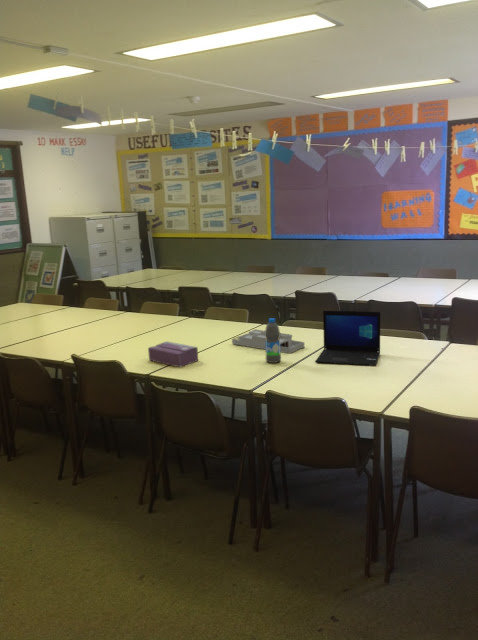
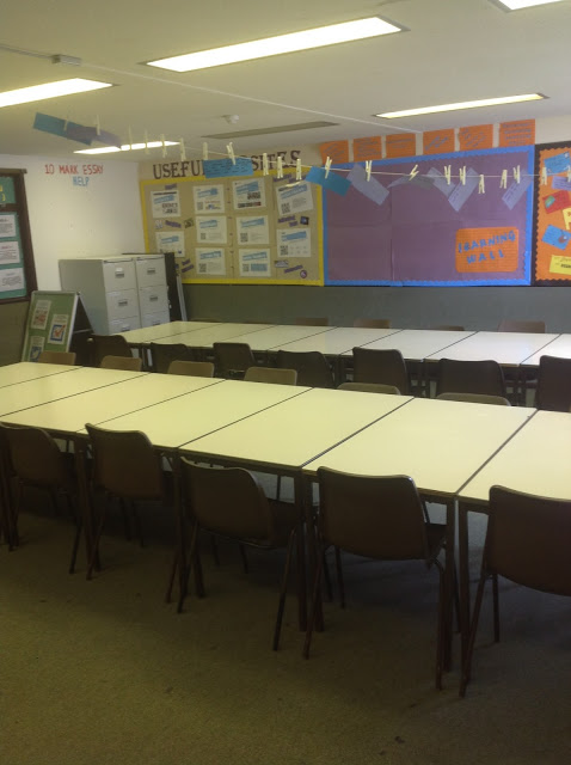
- tissue box [147,340,199,368]
- laptop [314,310,381,367]
- desk organizer [231,328,305,355]
- water bottle [264,317,282,364]
